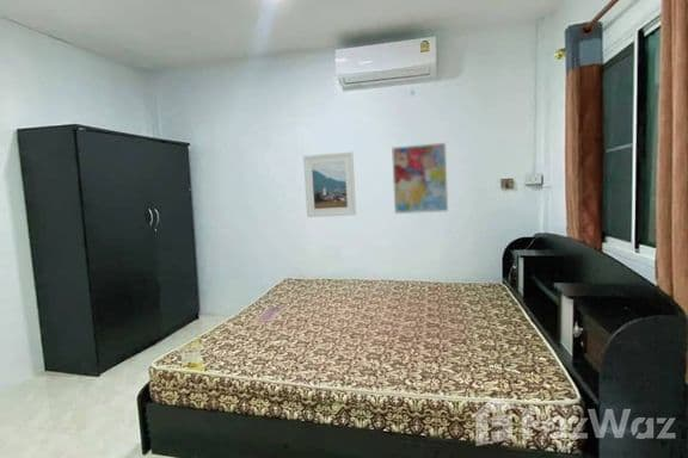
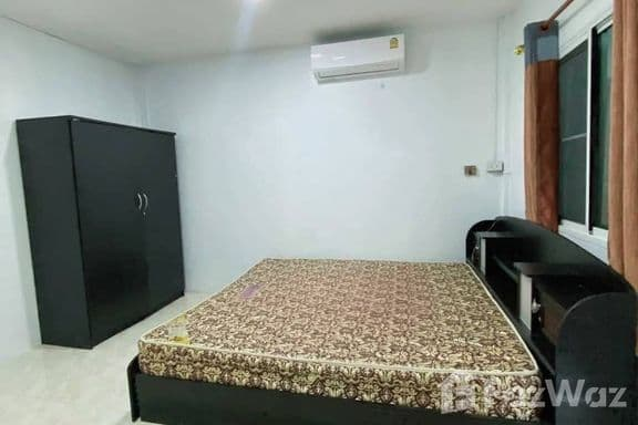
- wall art [391,142,449,215]
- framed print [302,150,357,218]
